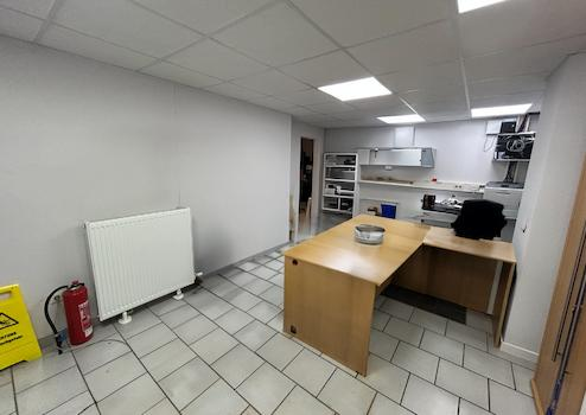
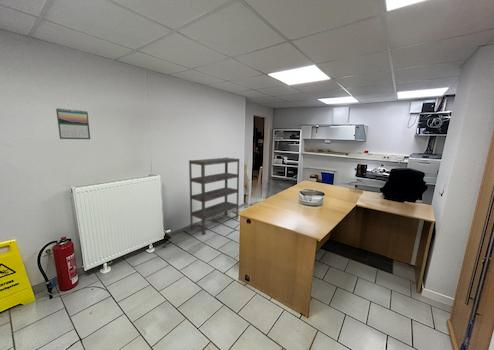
+ shelving unit [188,157,240,236]
+ calendar [55,107,91,140]
